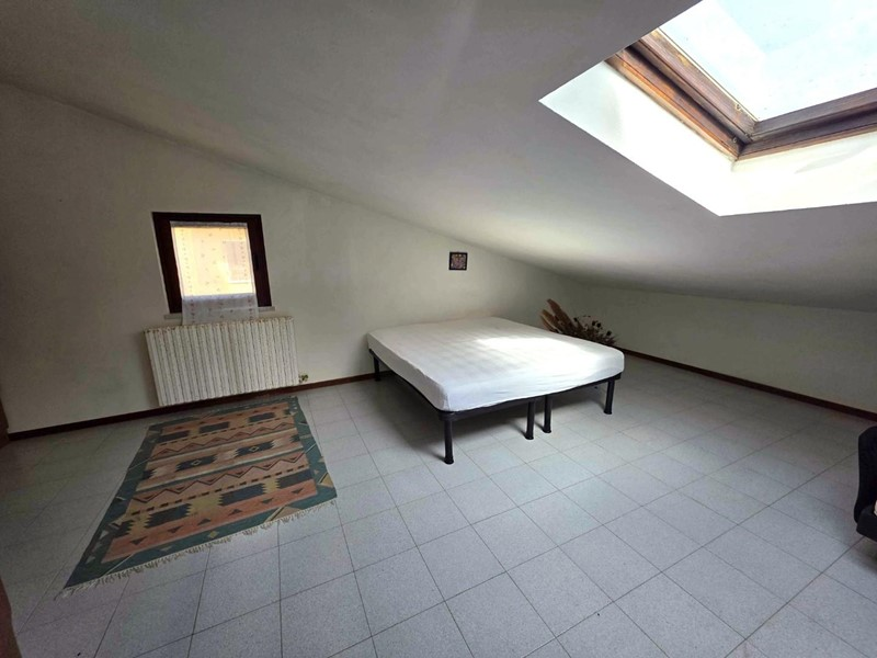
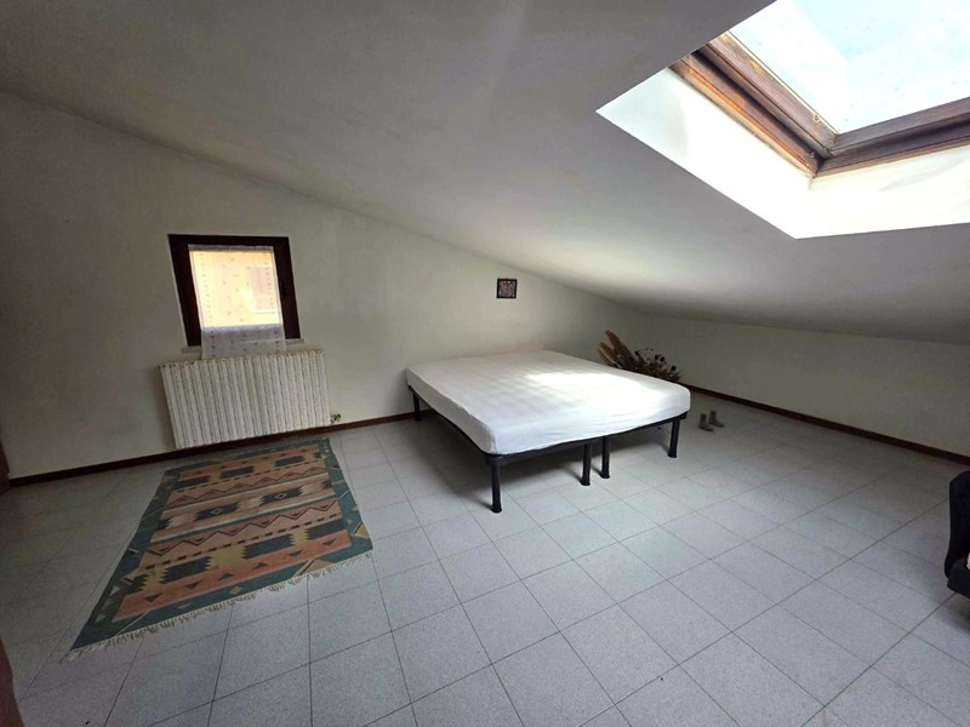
+ boots [697,410,725,431]
